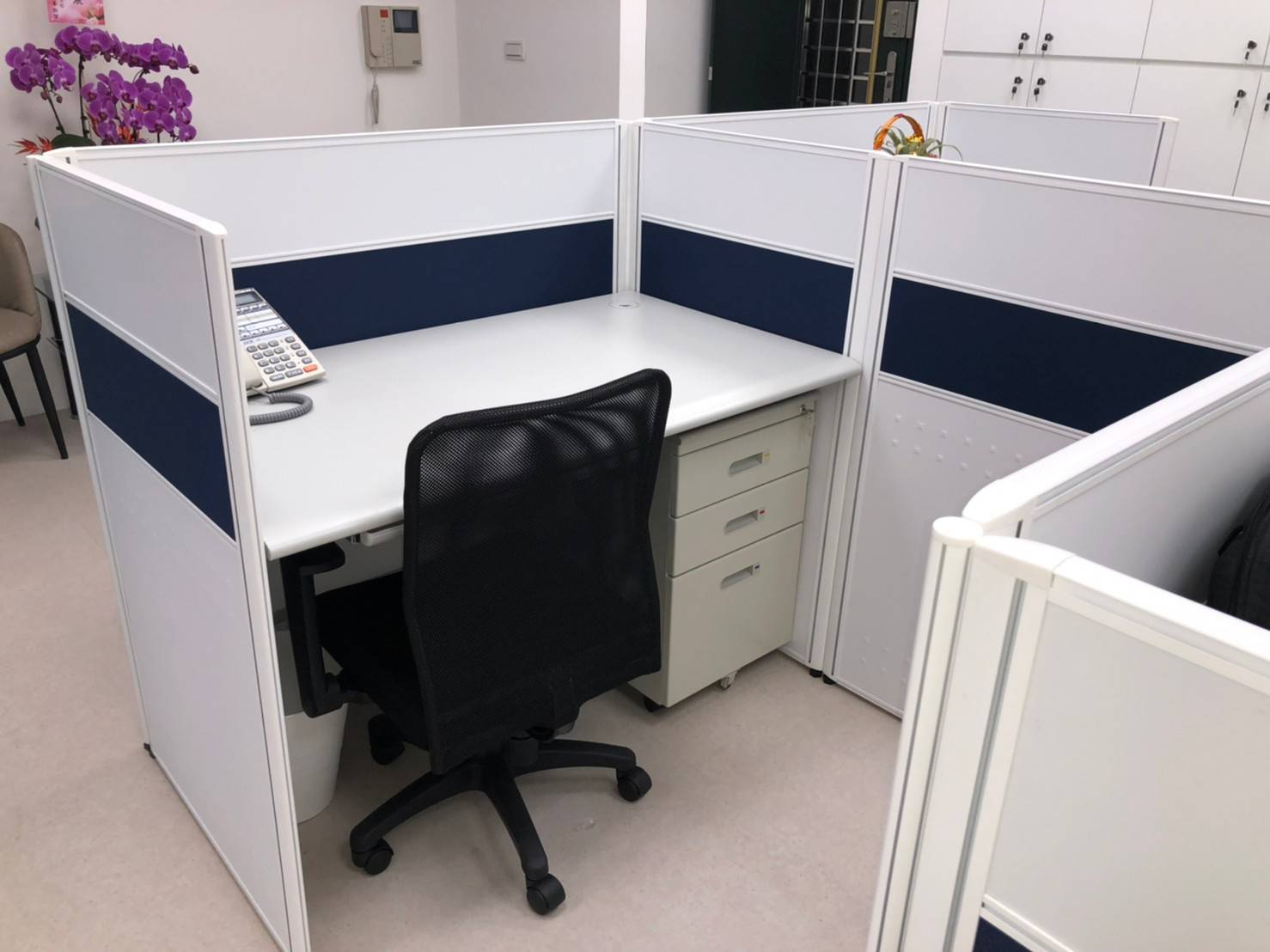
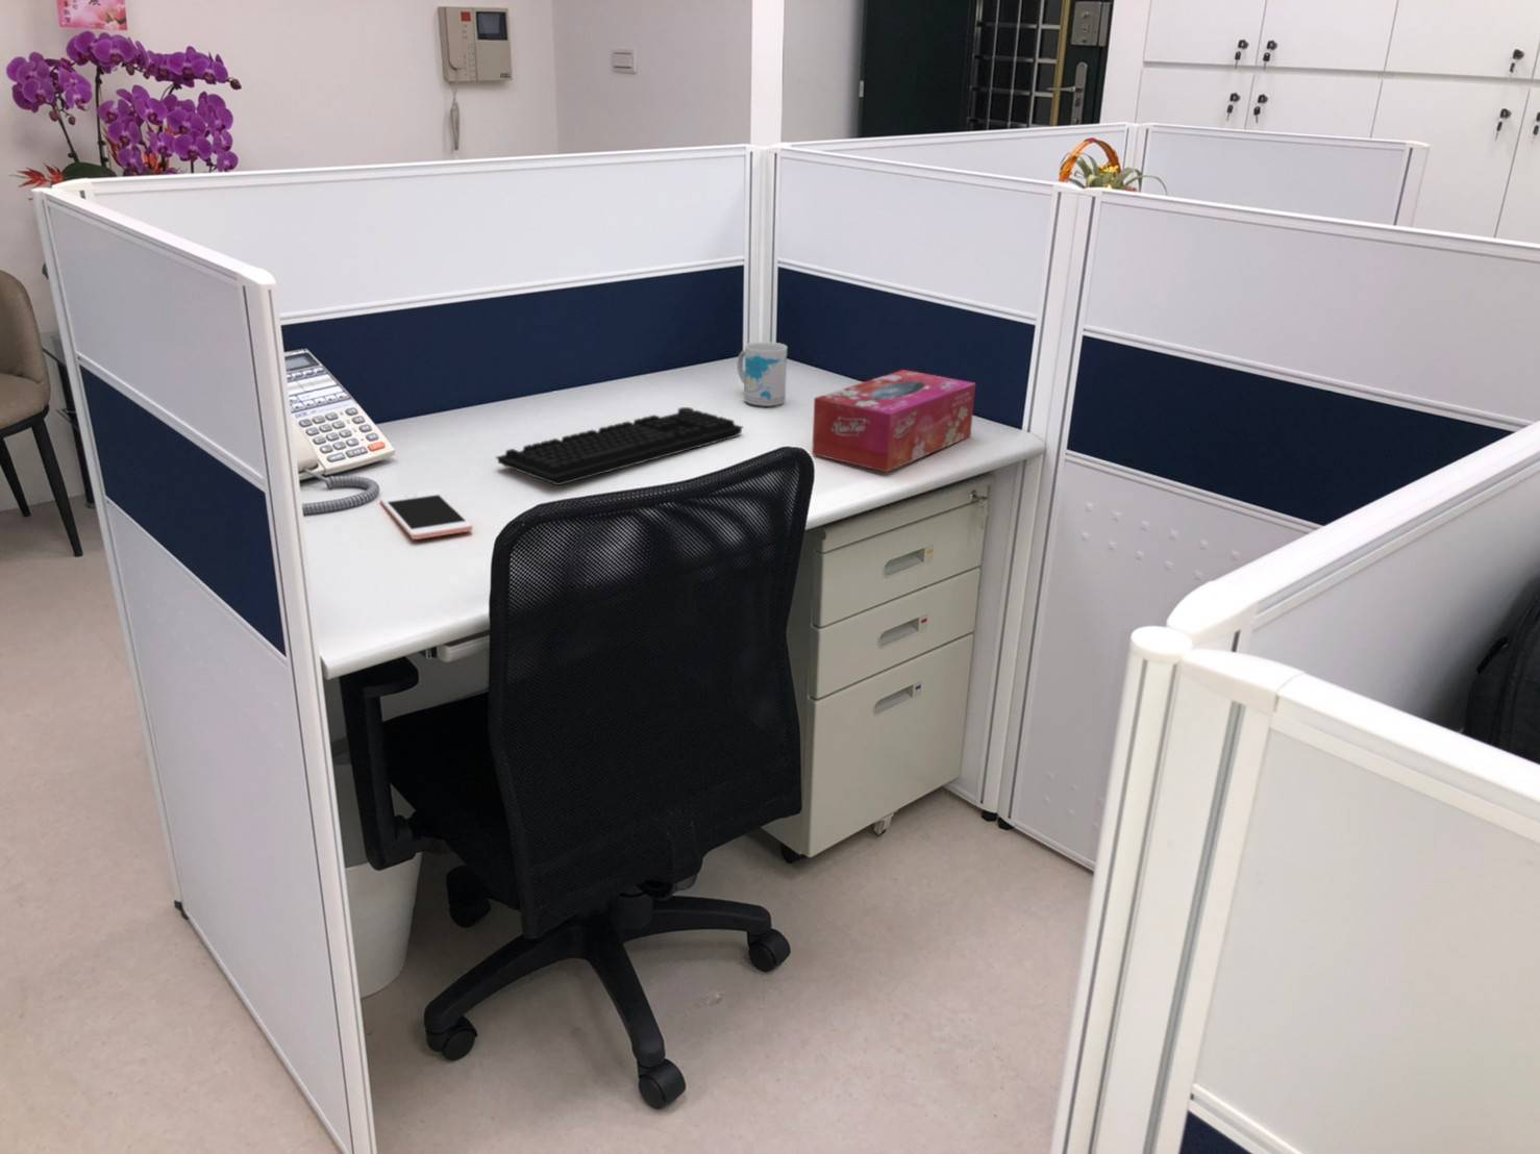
+ keyboard [495,406,745,486]
+ cell phone [380,490,473,541]
+ tissue box [811,369,976,473]
+ mug [737,341,788,407]
